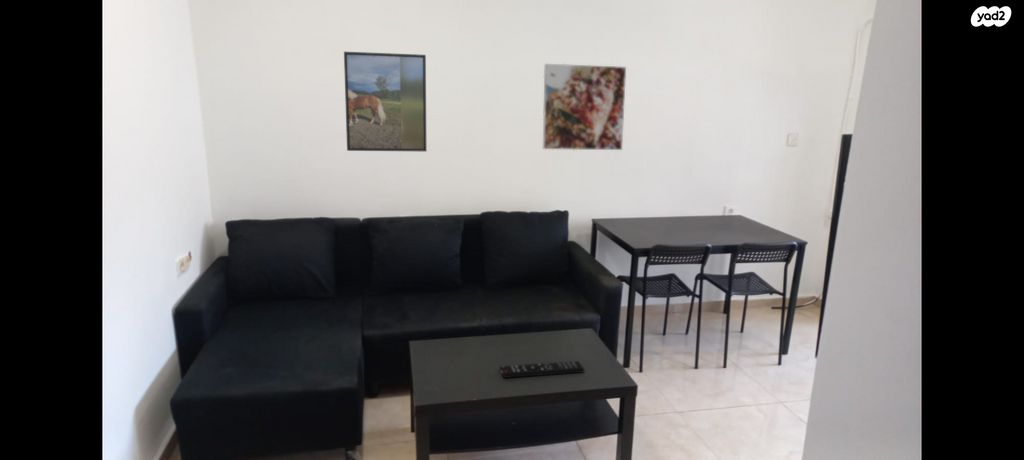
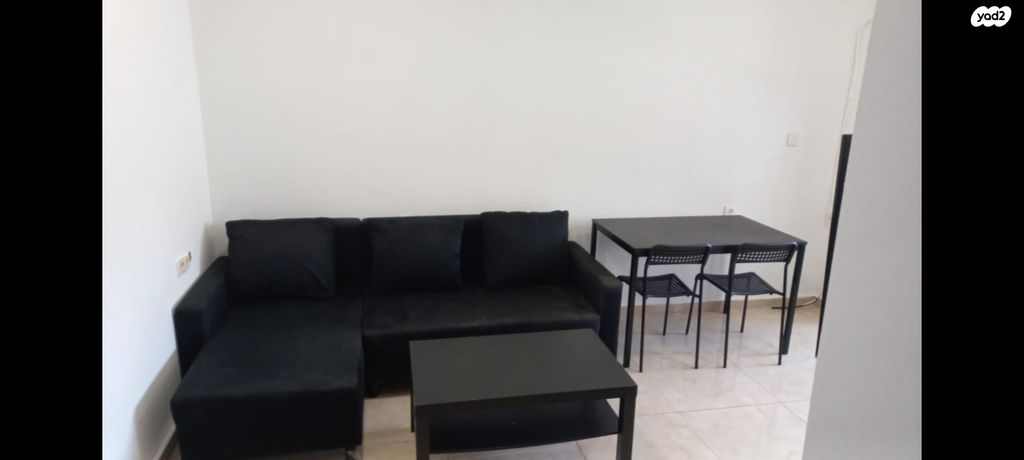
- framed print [343,51,428,153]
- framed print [542,63,627,151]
- remote control [499,360,585,379]
